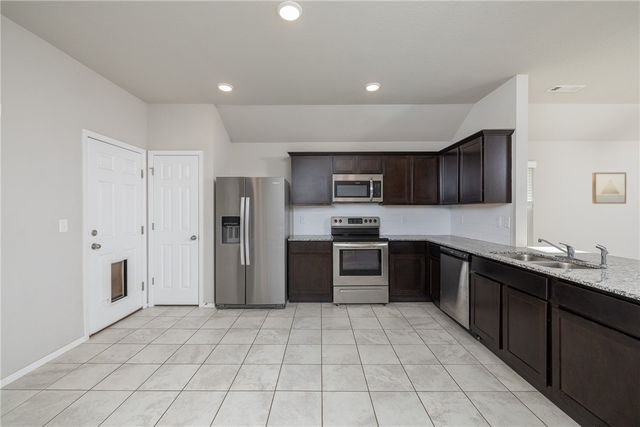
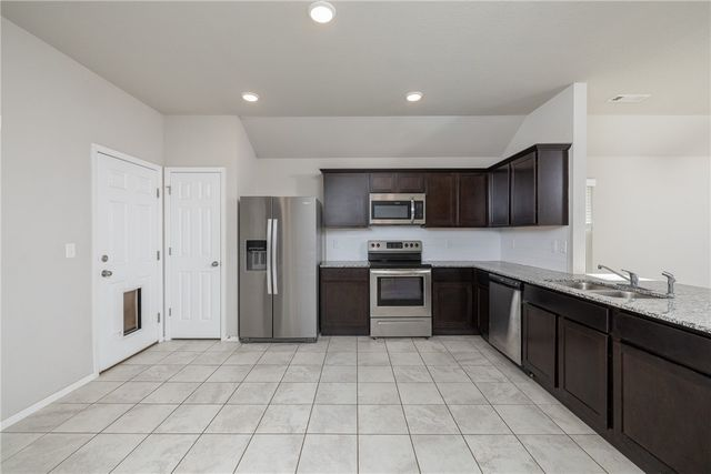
- wall art [591,172,627,205]
